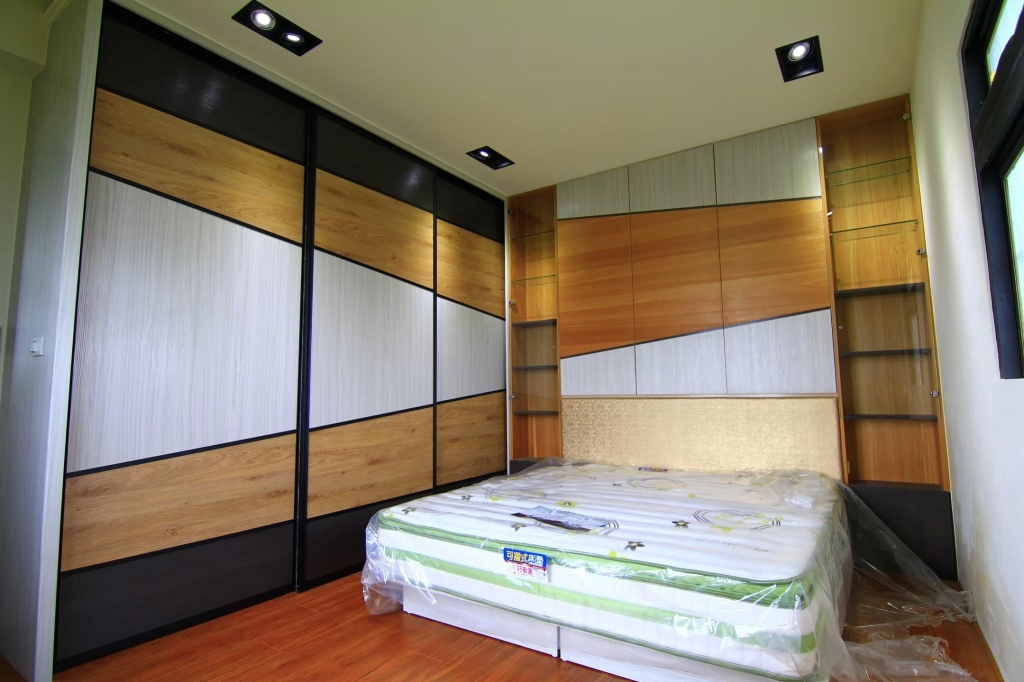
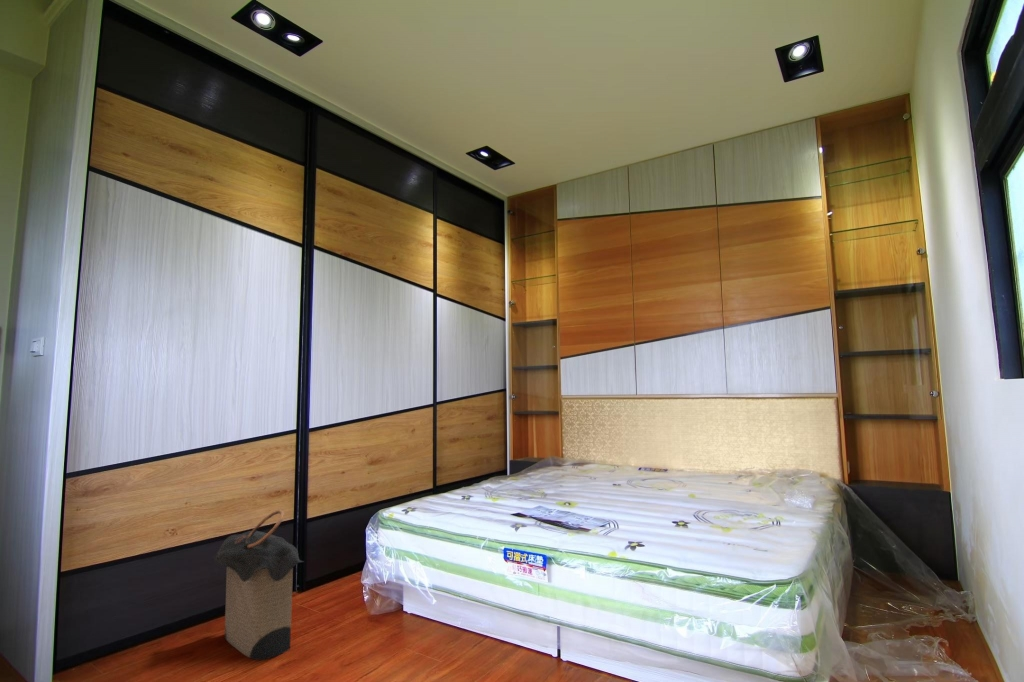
+ laundry hamper [211,509,305,661]
